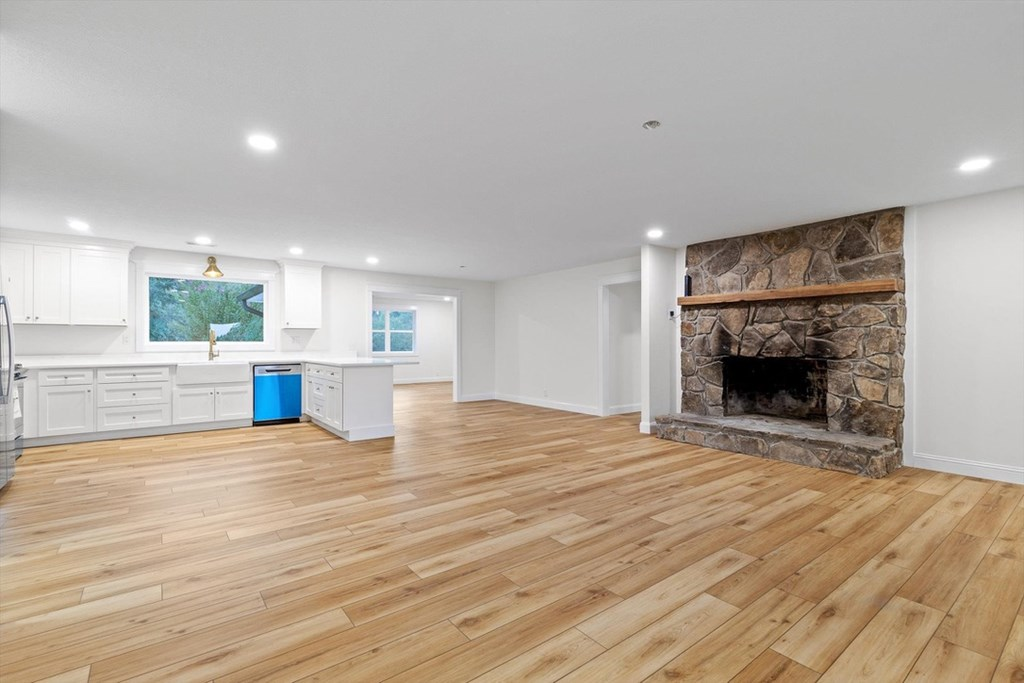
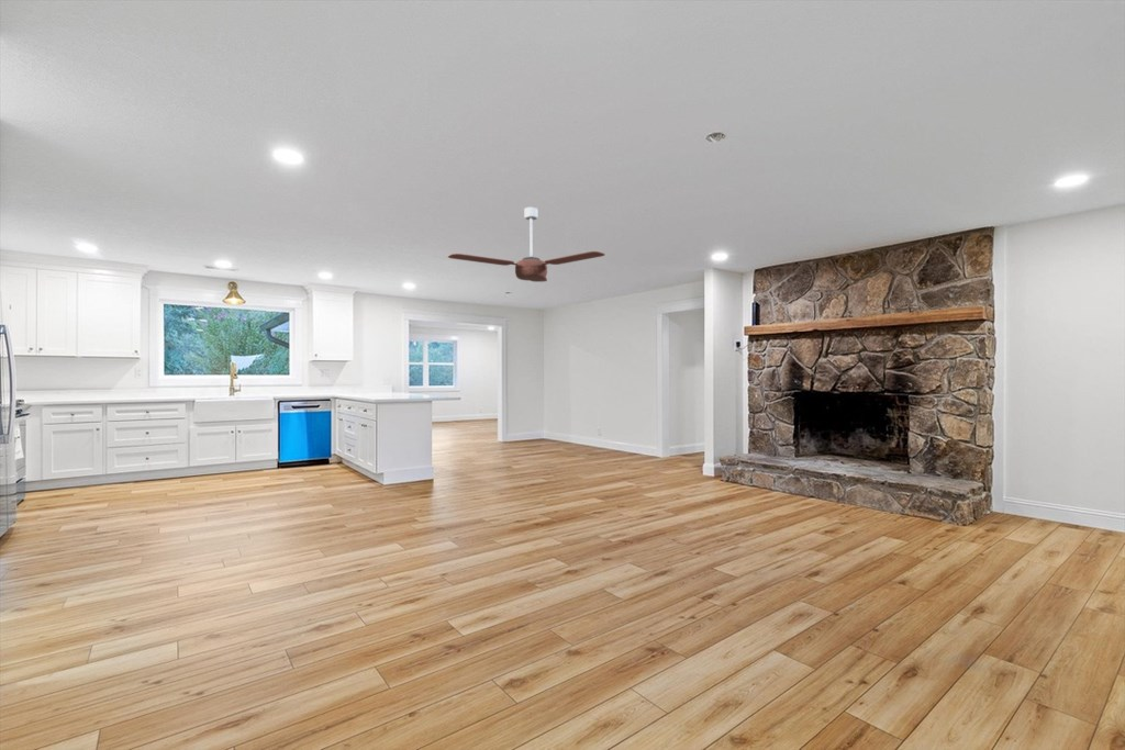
+ ceiling fan [447,206,606,283]
